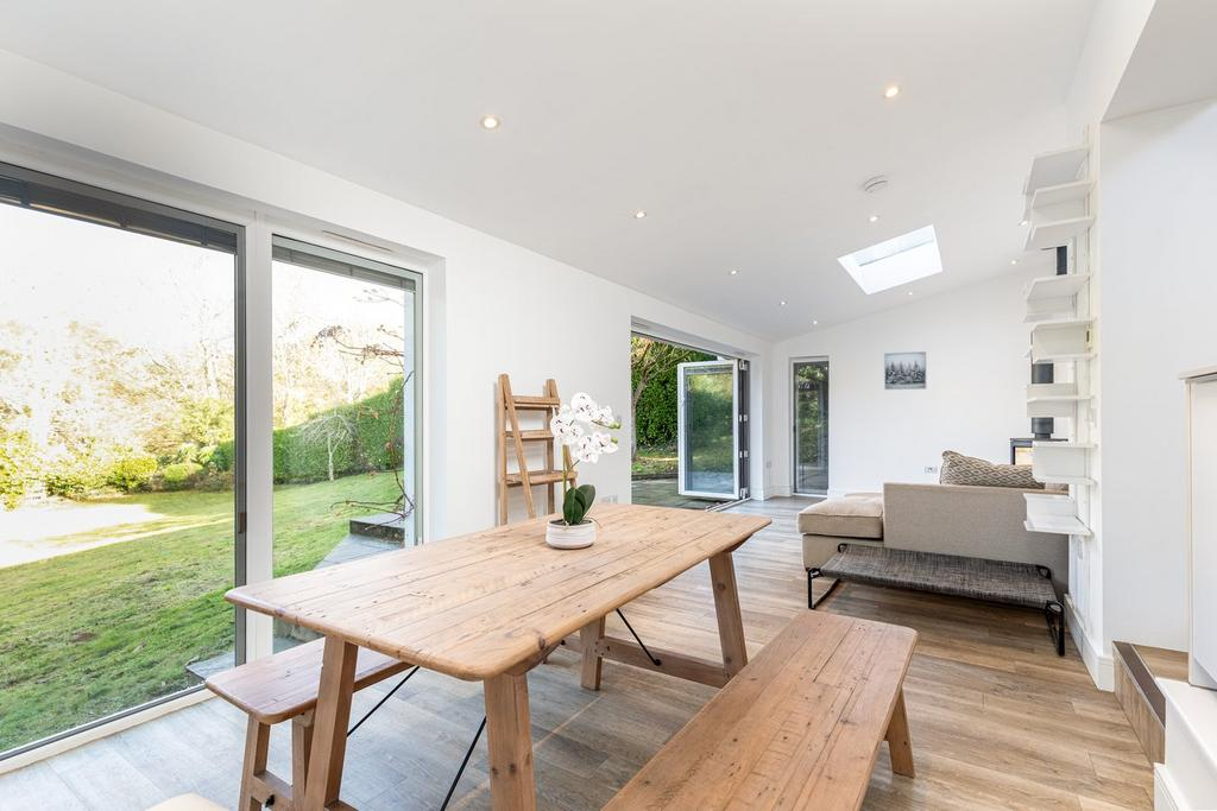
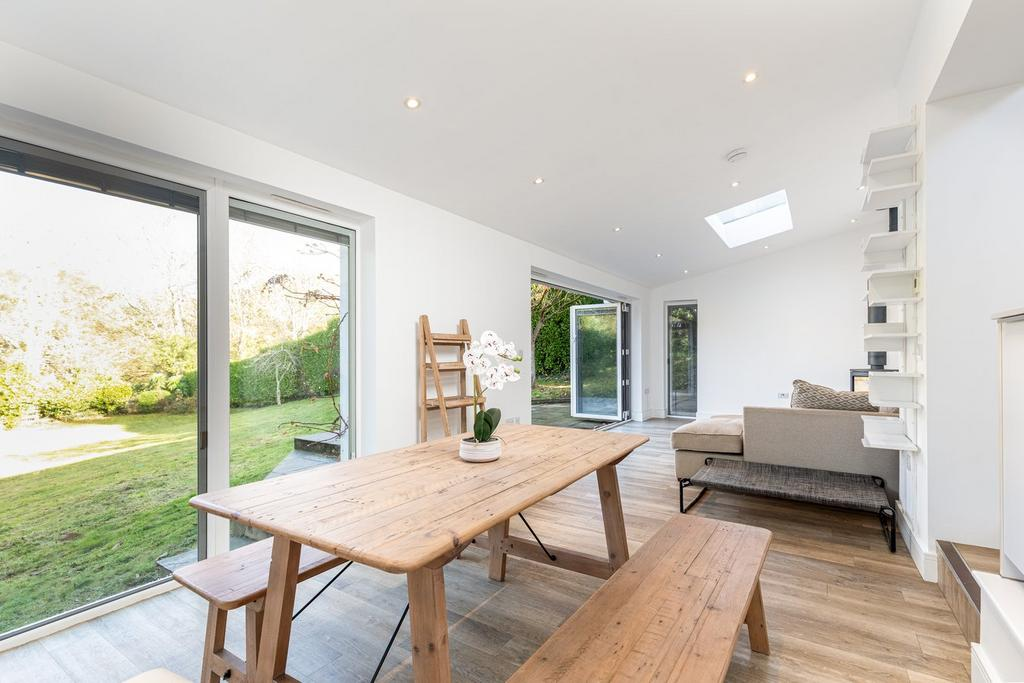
- wall art [883,350,927,391]
